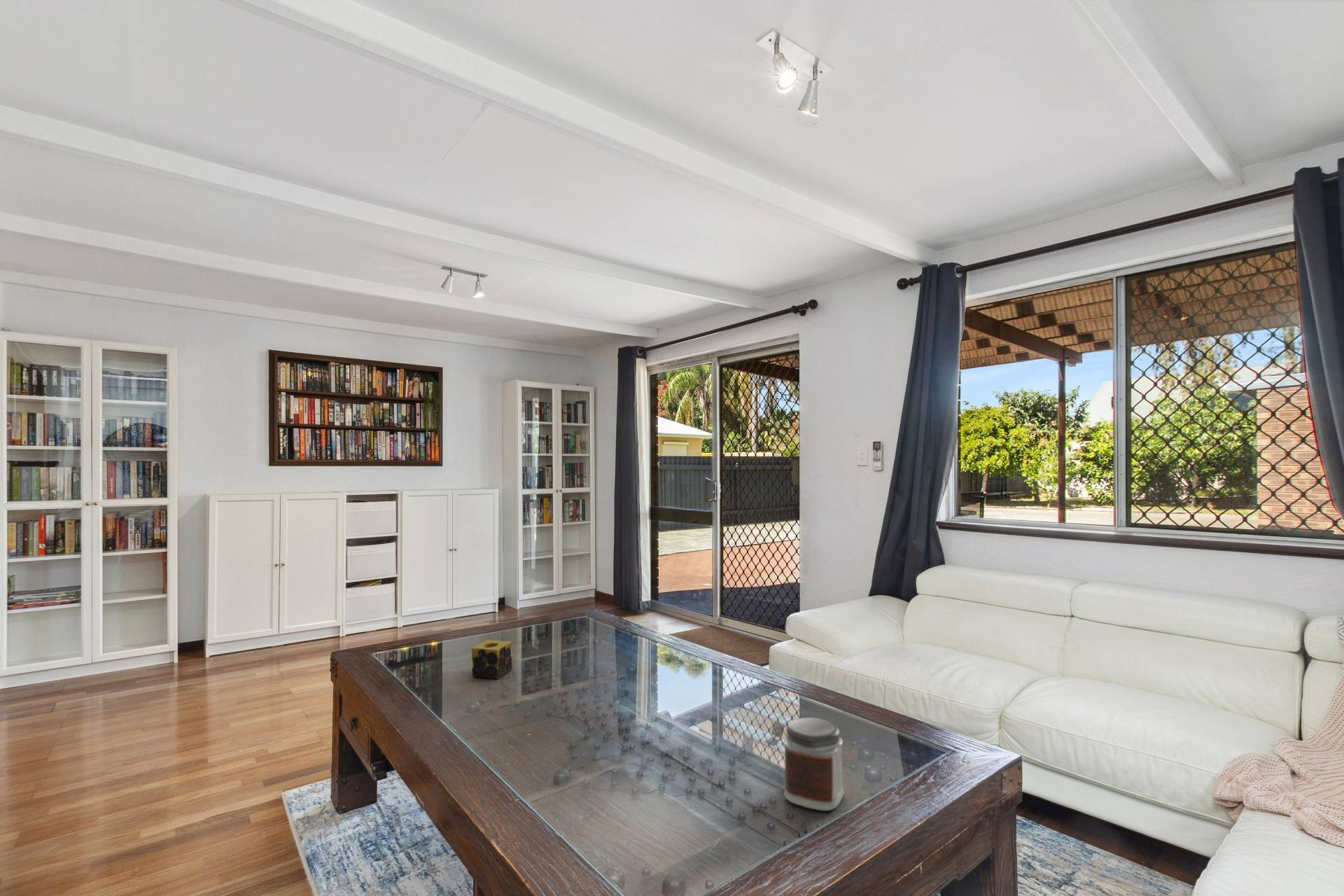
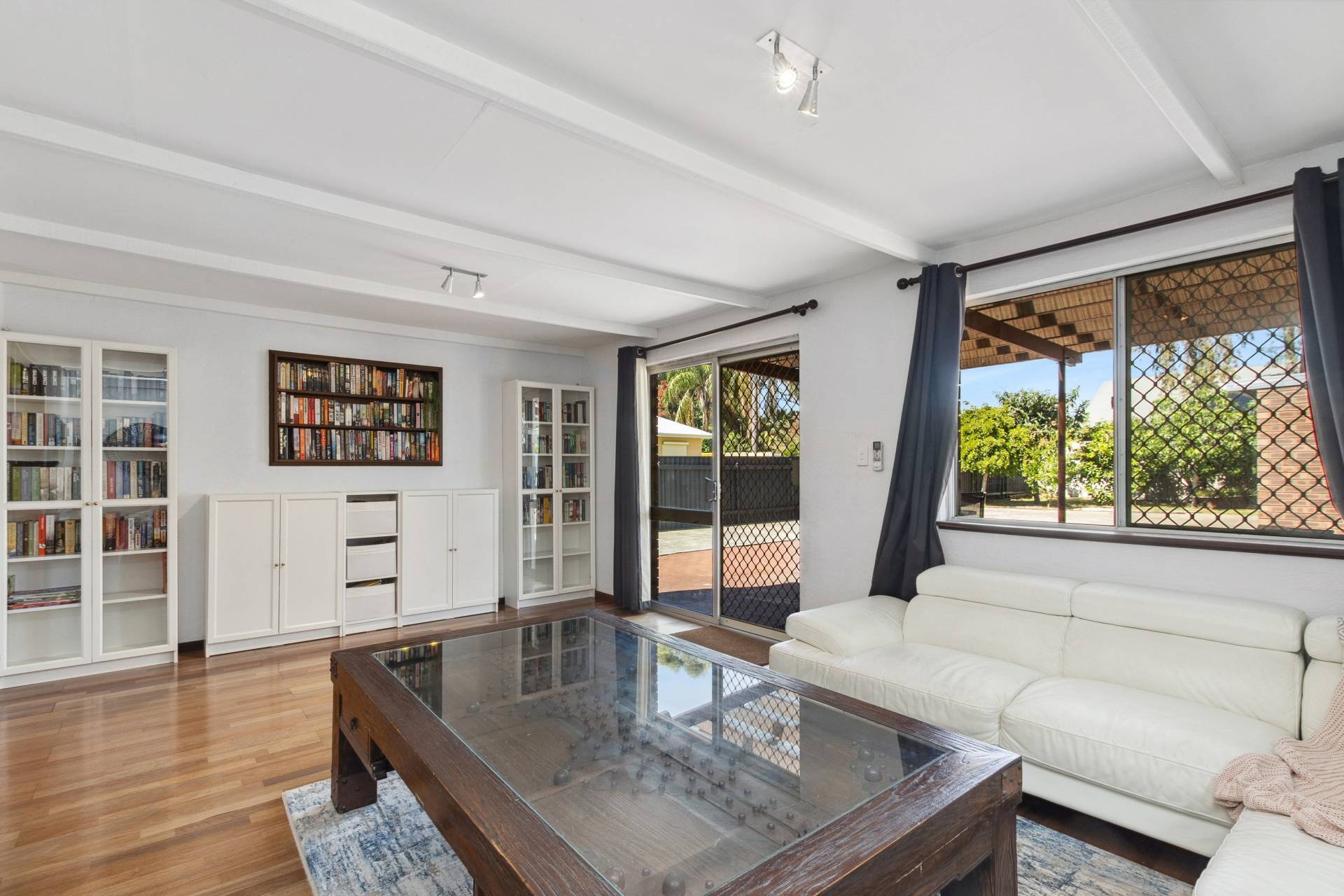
- jar [783,717,845,811]
- candle [471,639,513,679]
